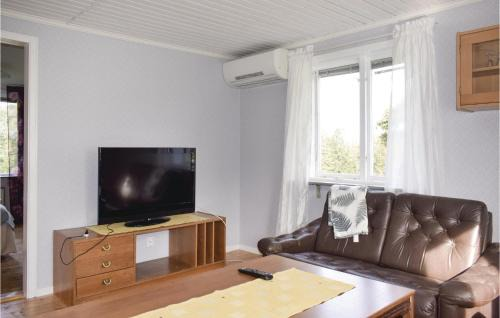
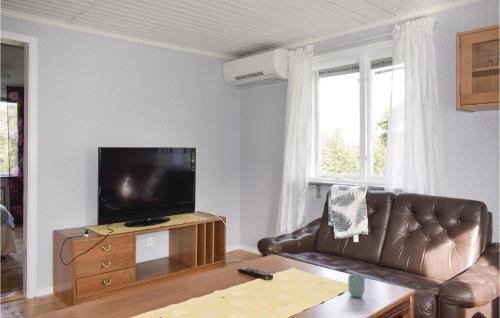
+ cup [347,273,366,299]
